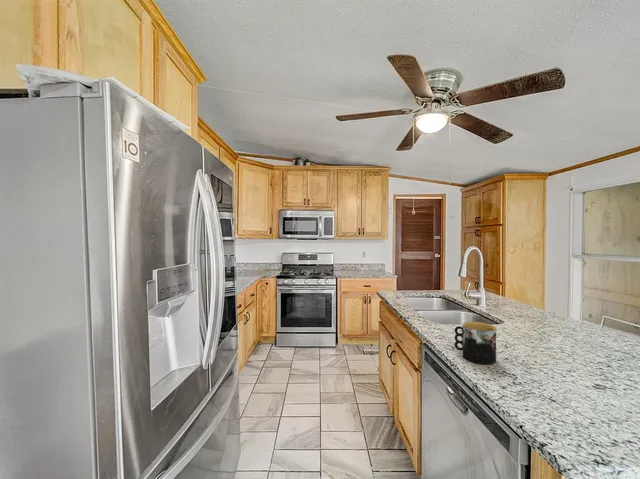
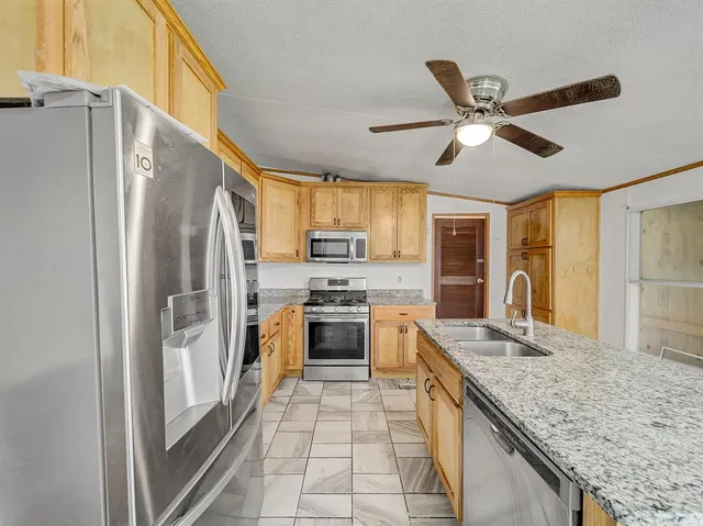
- mug [454,321,497,366]
